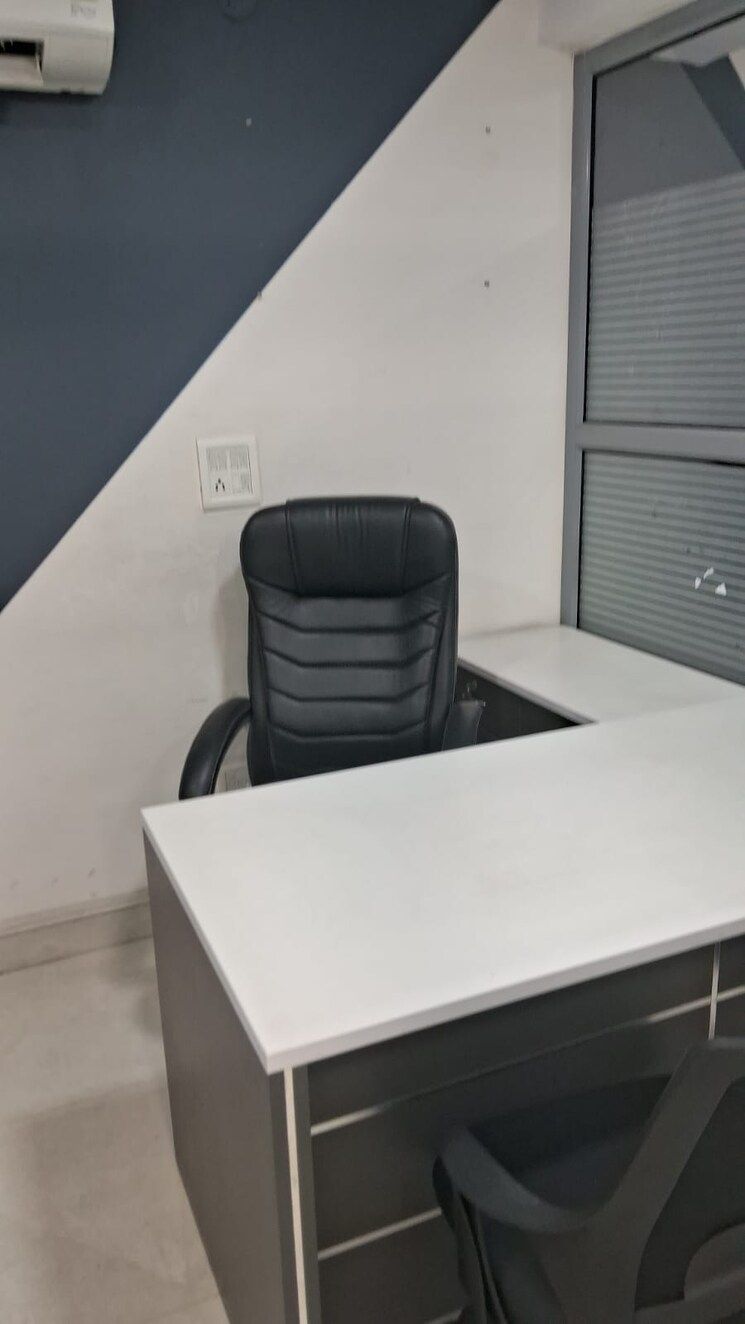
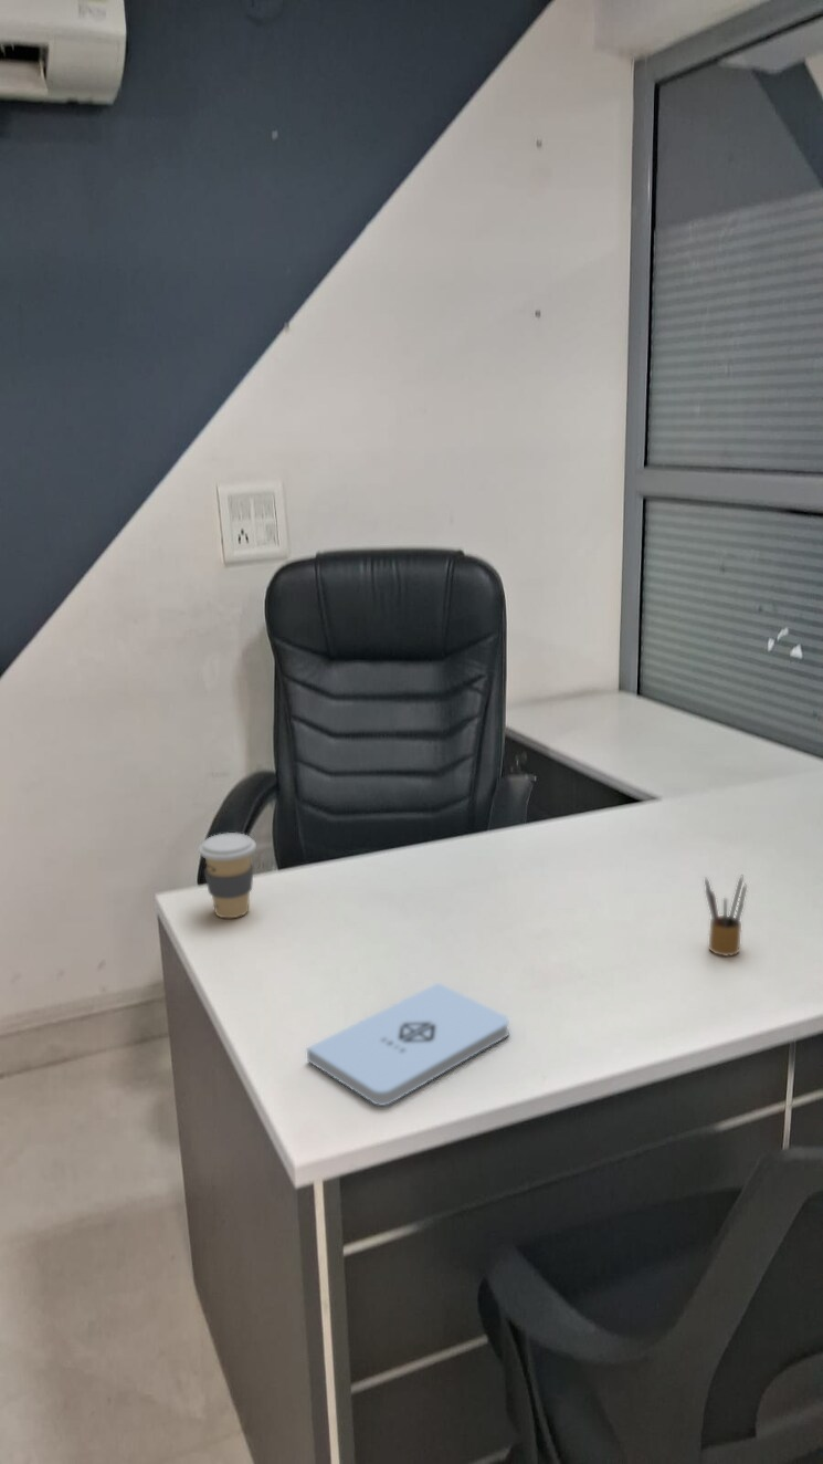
+ notepad [306,982,510,1107]
+ pencil box [704,875,748,958]
+ coffee cup [198,832,257,919]
